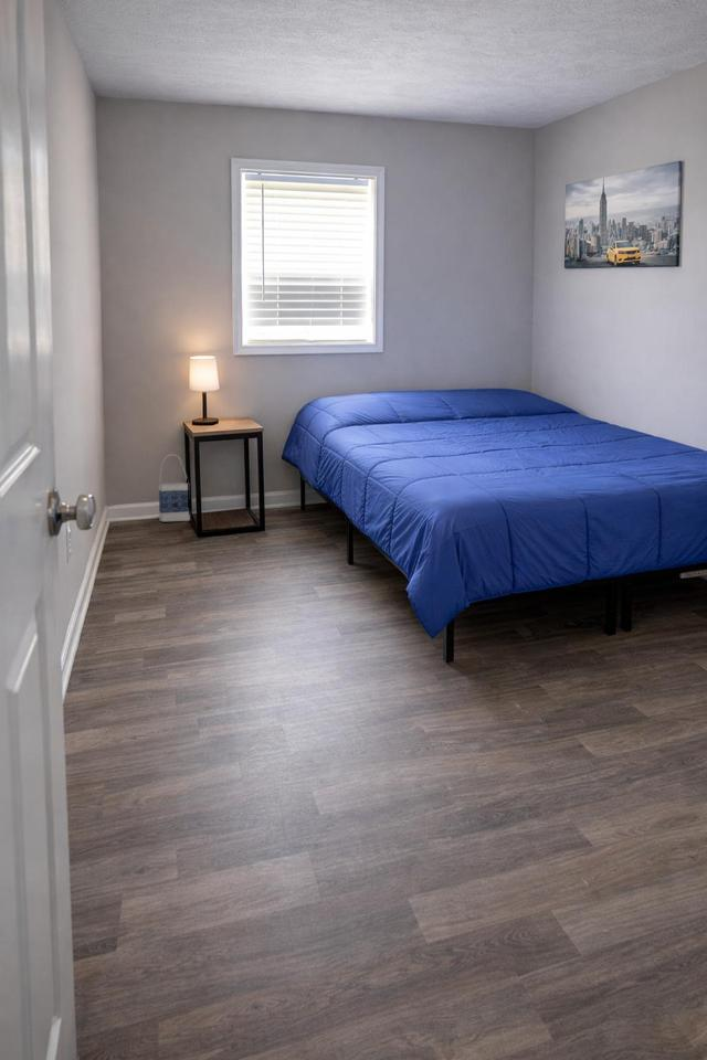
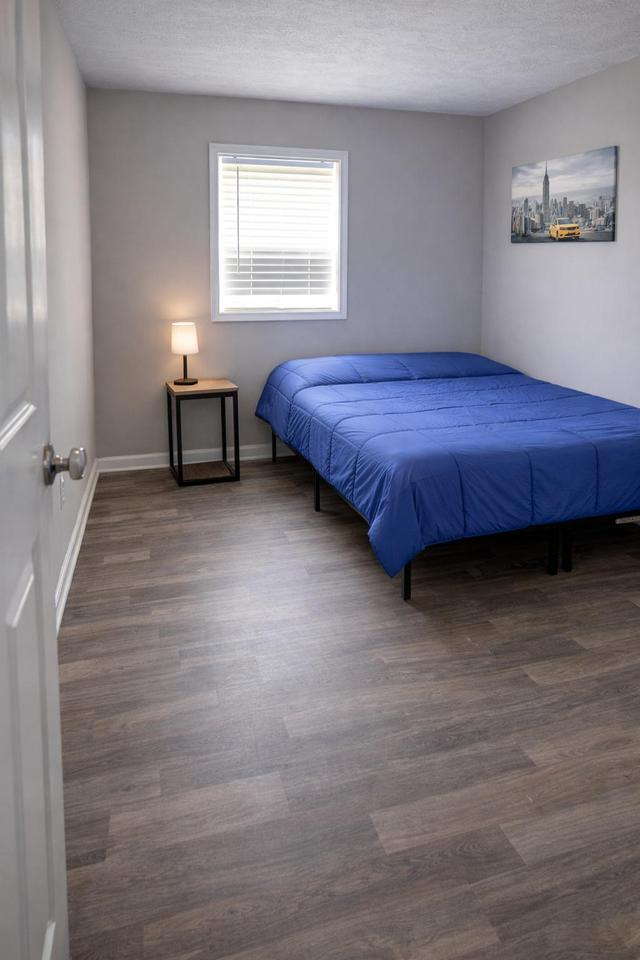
- bag [158,453,191,522]
